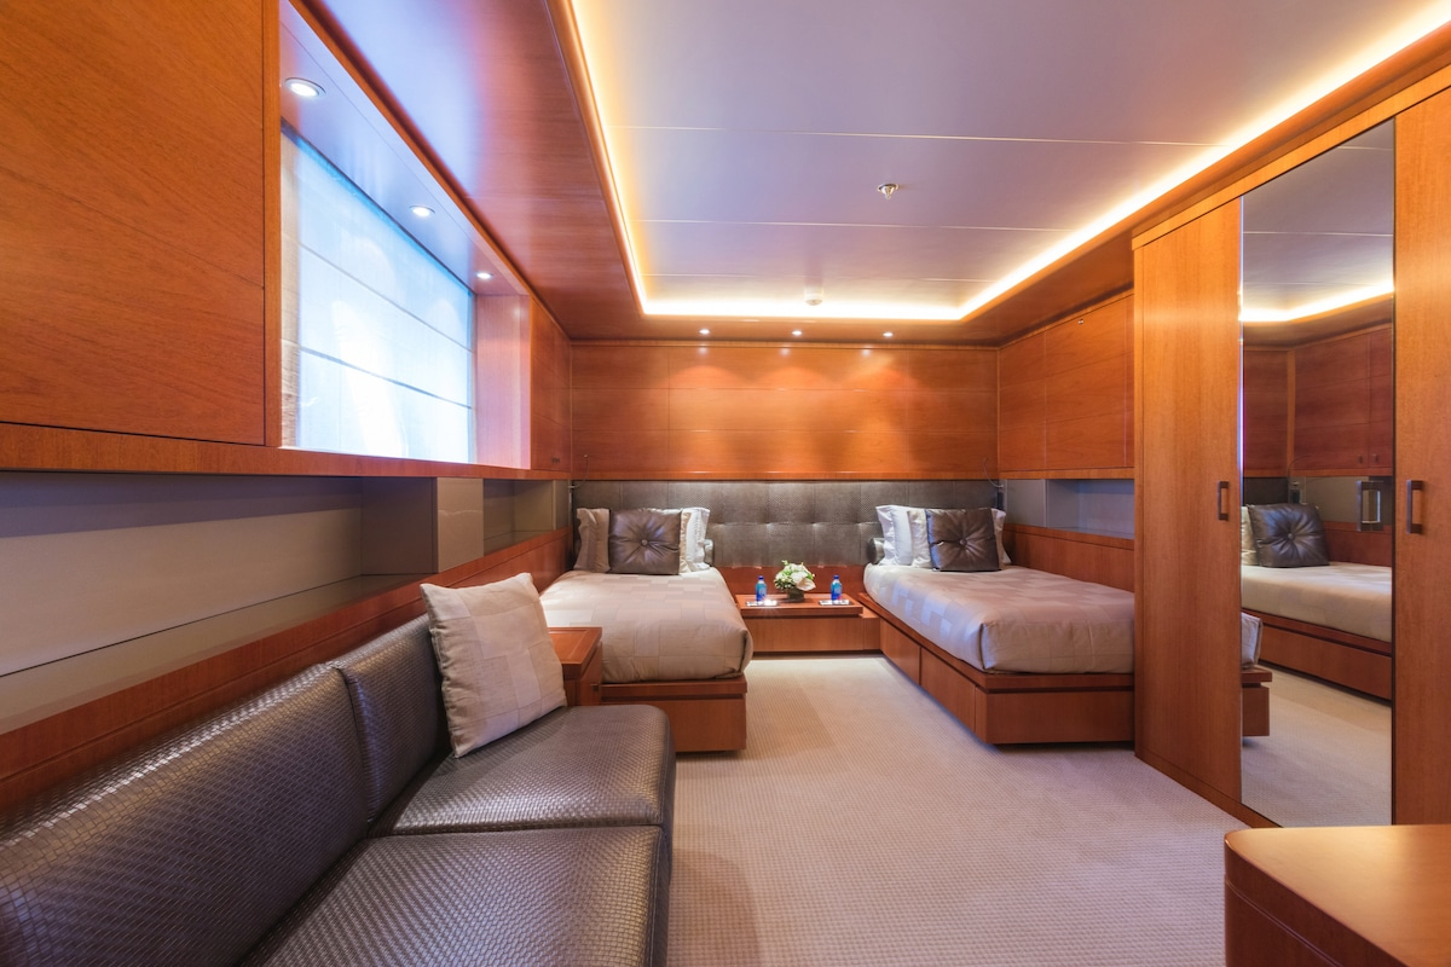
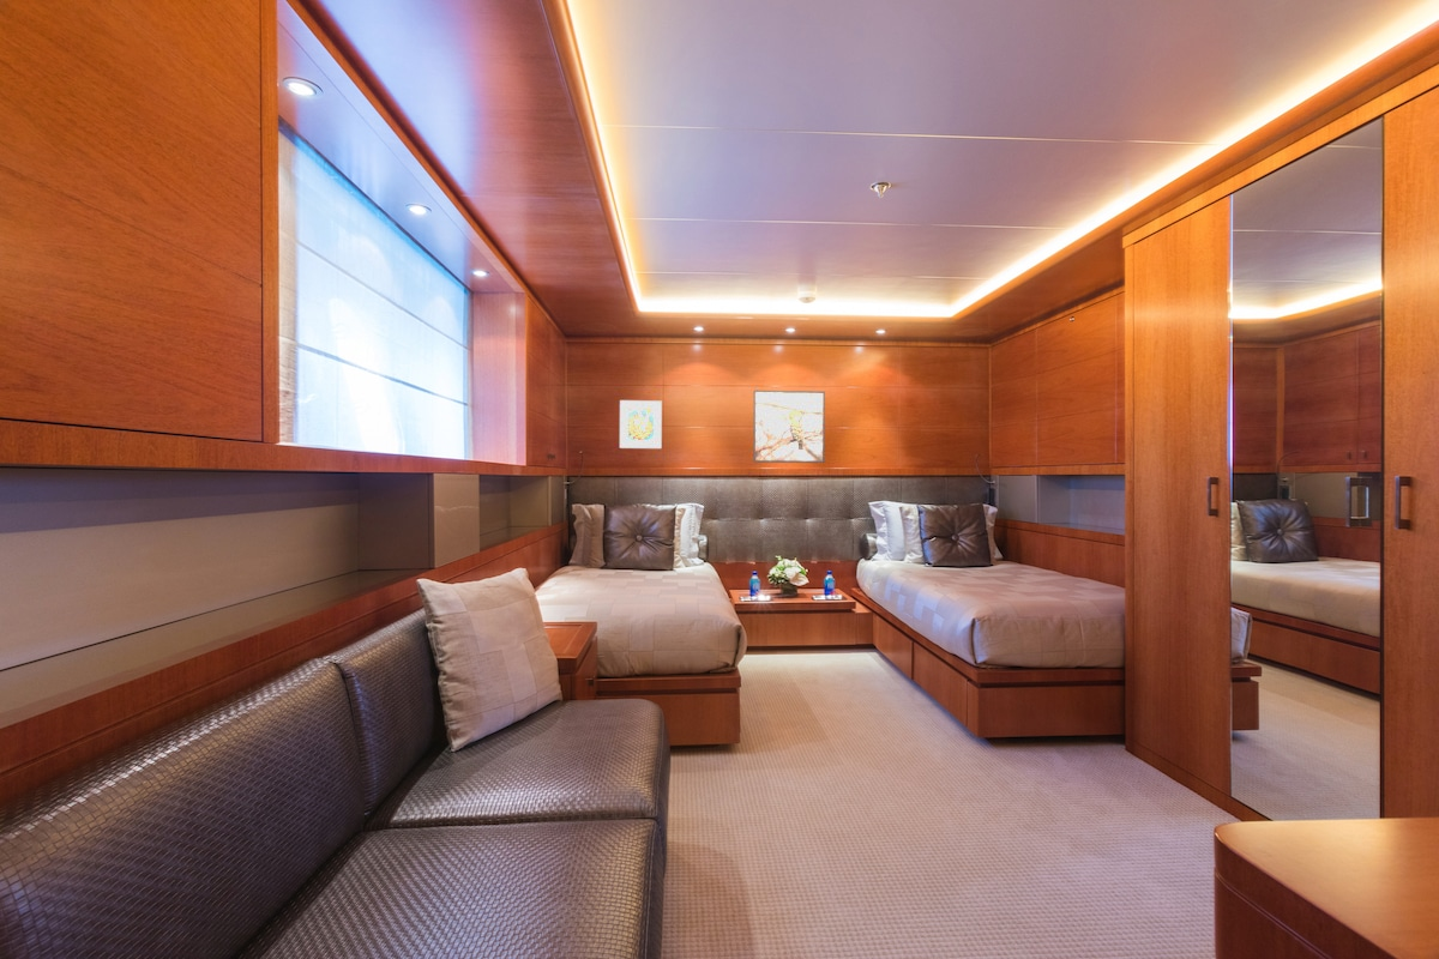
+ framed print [752,390,826,464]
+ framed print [619,399,663,450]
